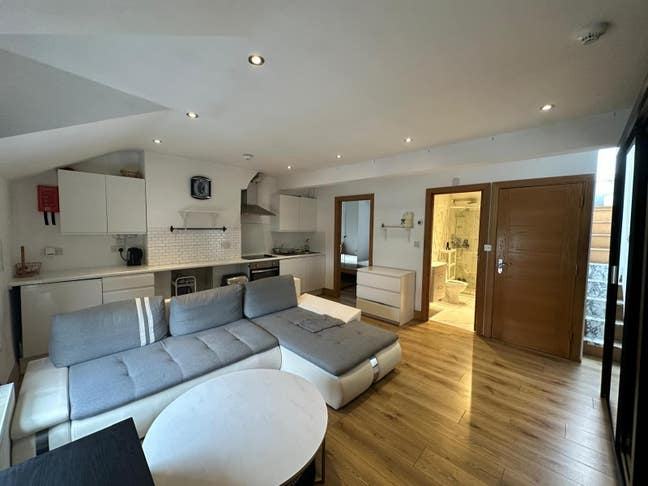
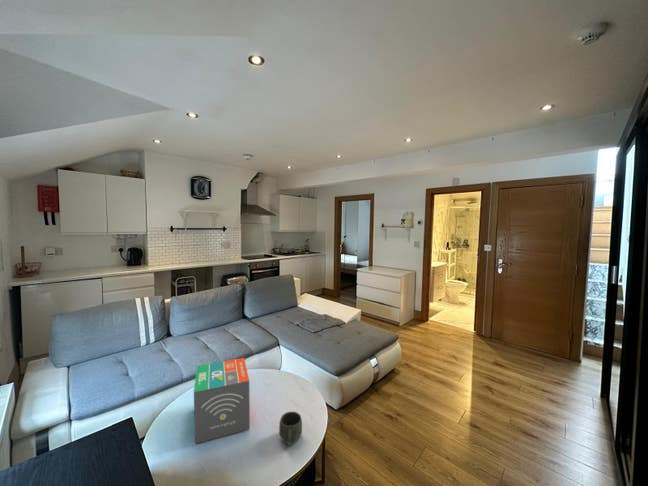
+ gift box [193,357,251,444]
+ mug [278,411,303,446]
